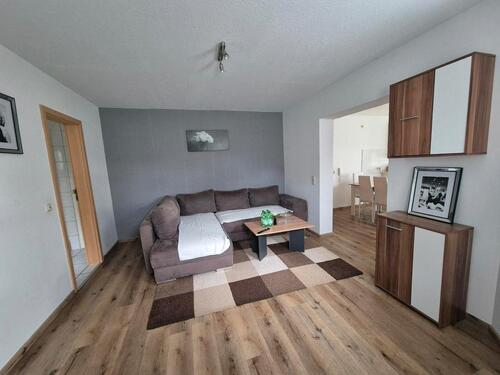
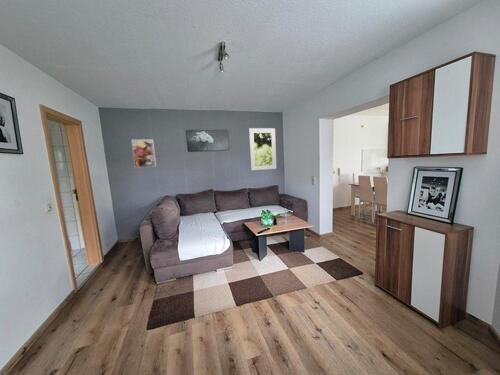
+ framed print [131,138,157,168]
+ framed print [248,127,277,171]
